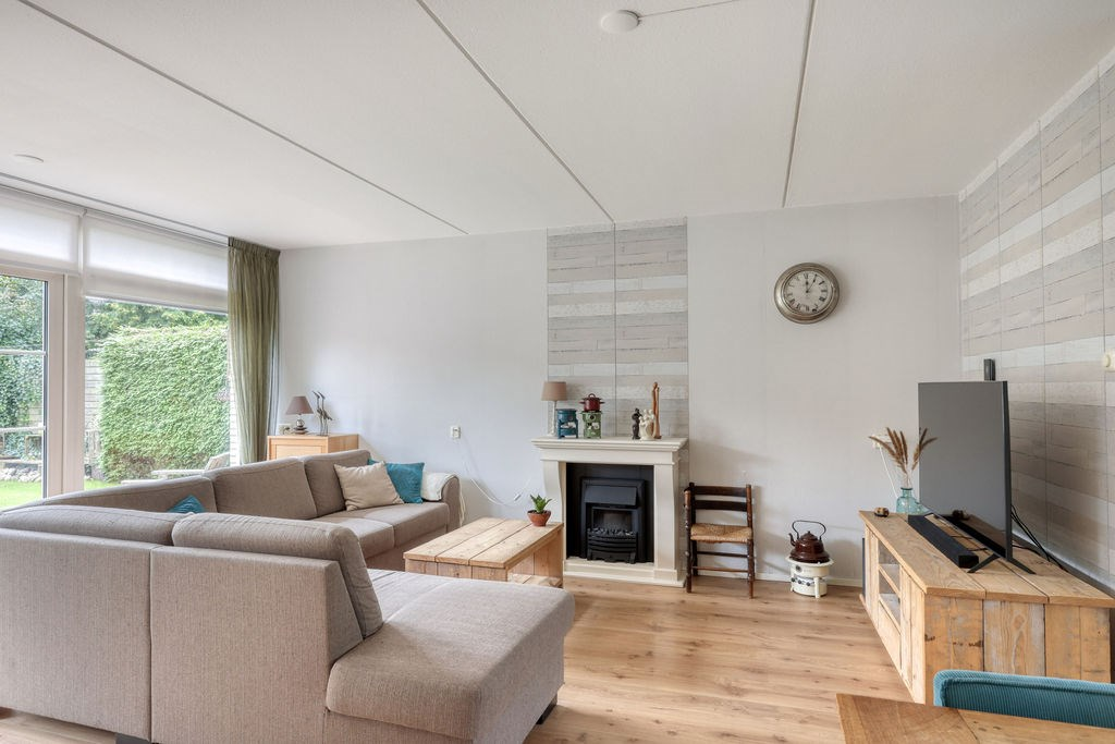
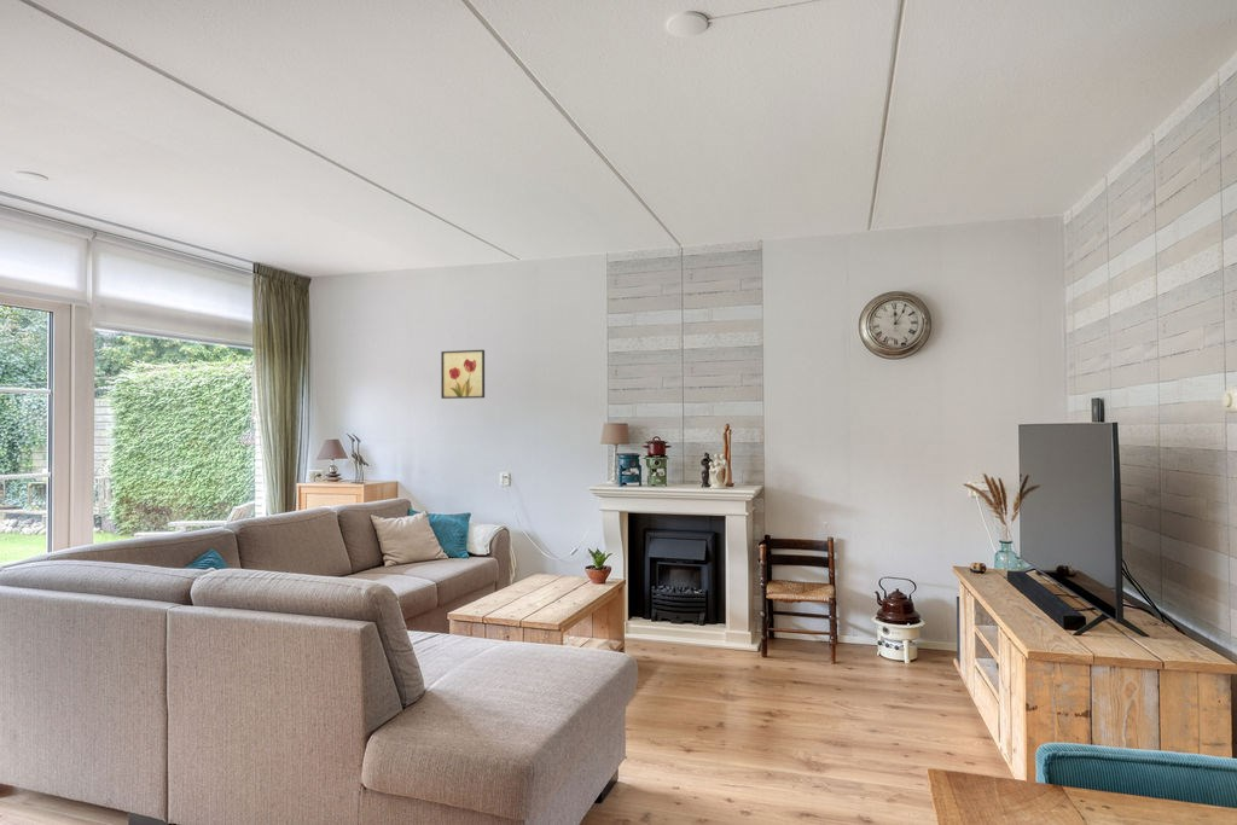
+ wall art [440,349,486,400]
